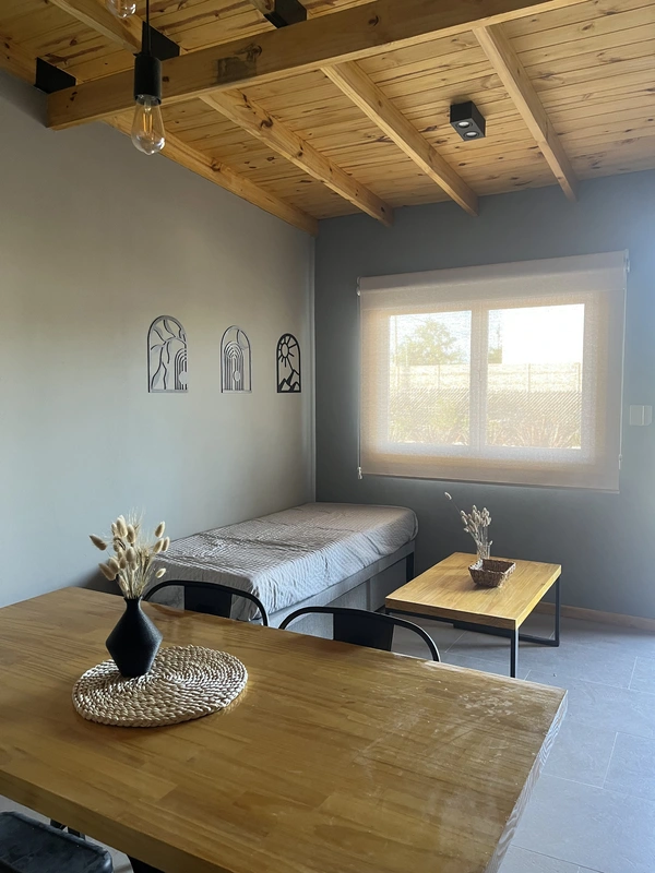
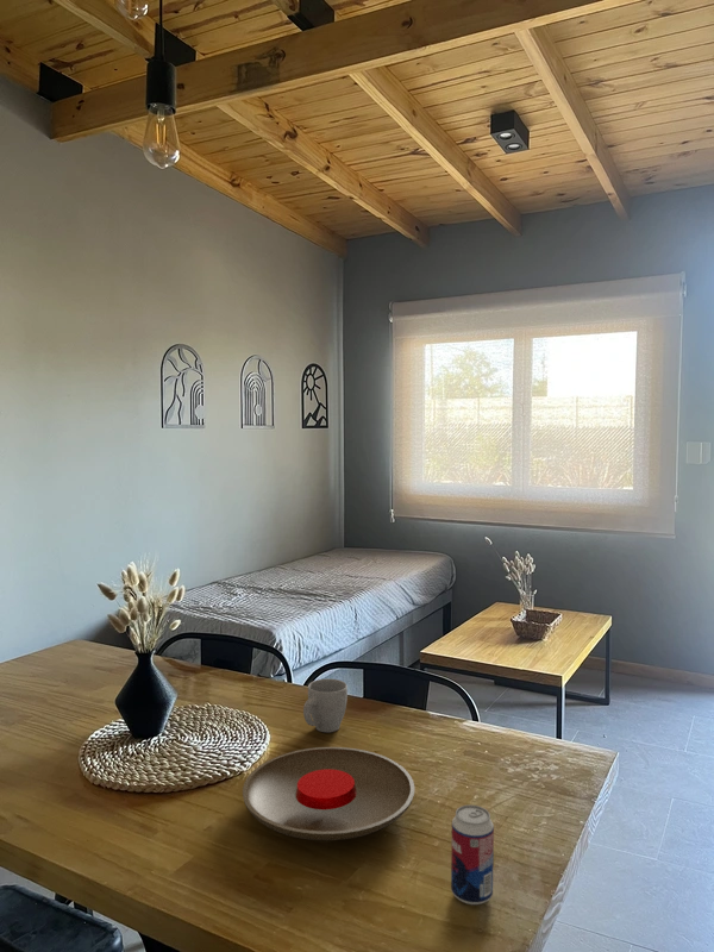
+ beverage can [450,804,495,906]
+ mug [302,677,349,733]
+ plate [242,746,415,841]
